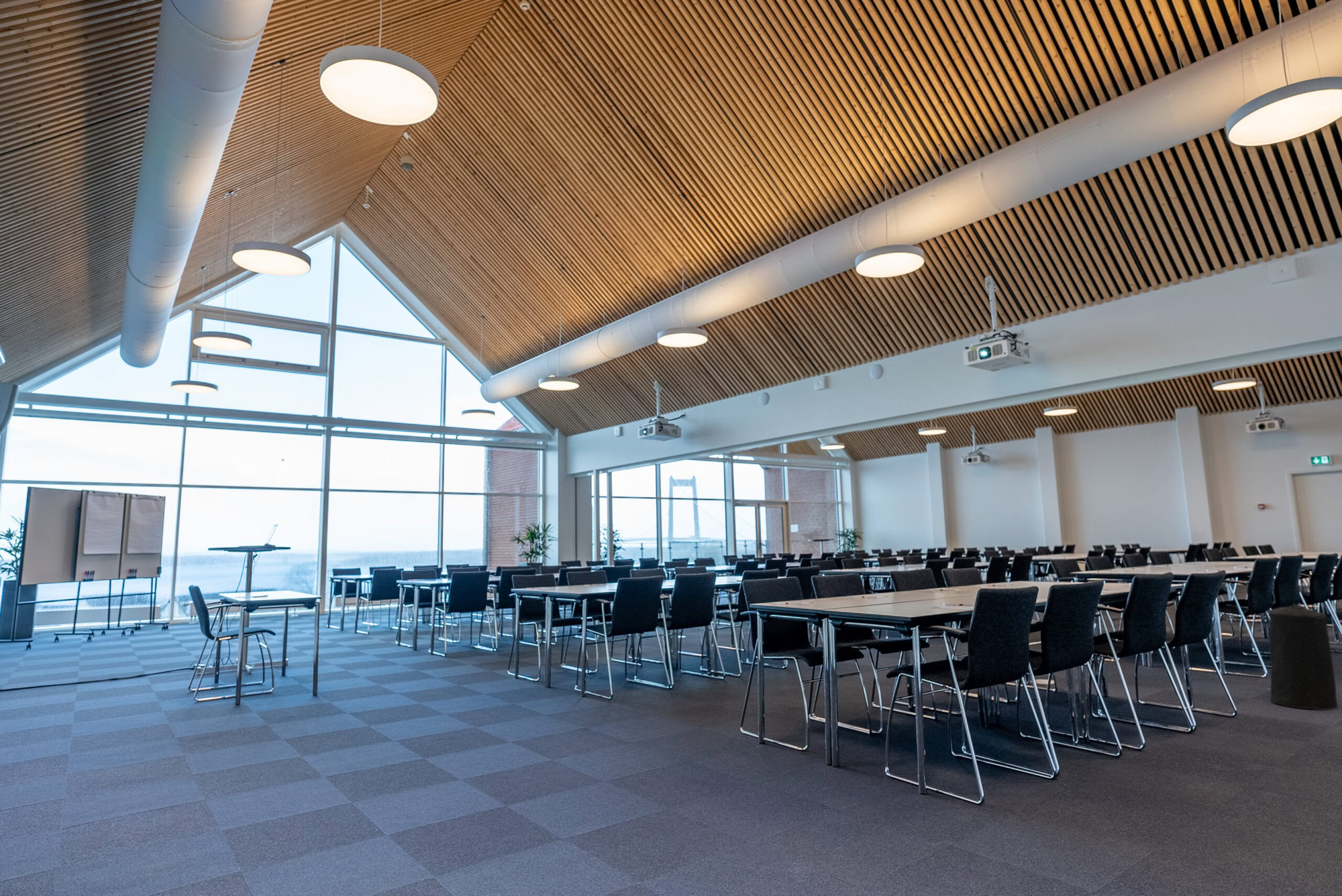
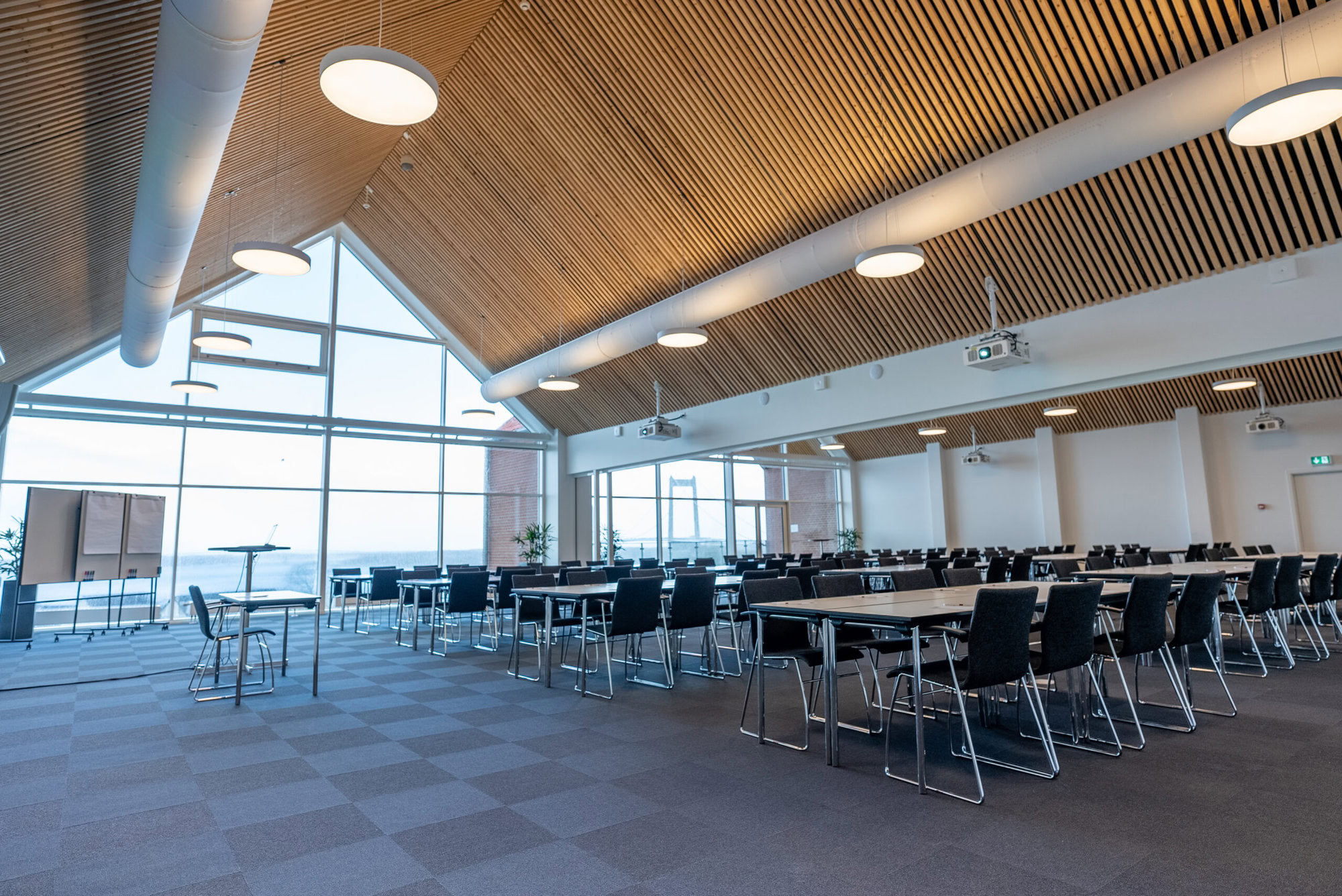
- trash can [1265,603,1338,711]
